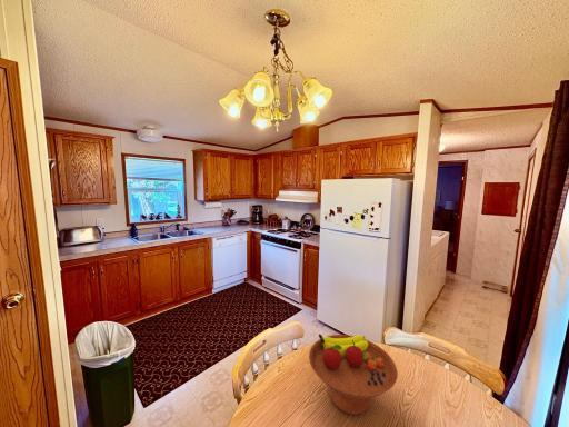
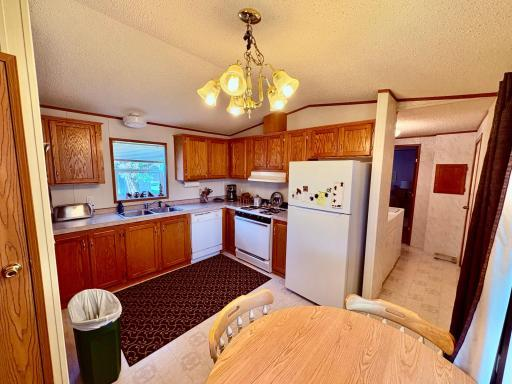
- fruit bowl [308,332,399,416]
